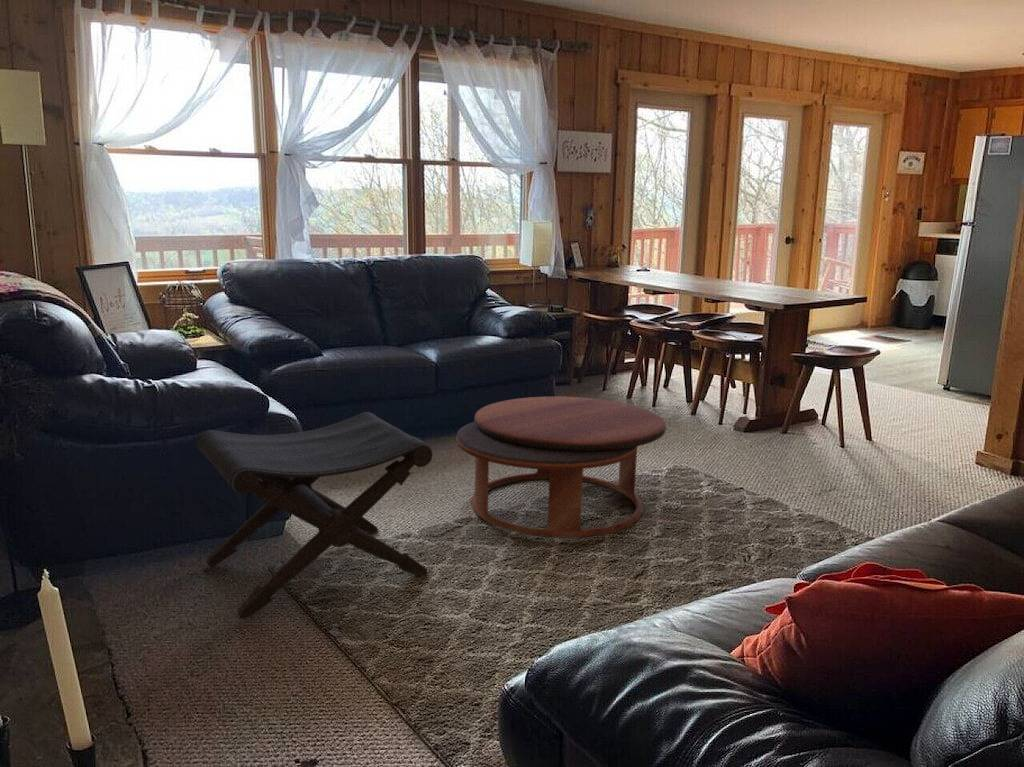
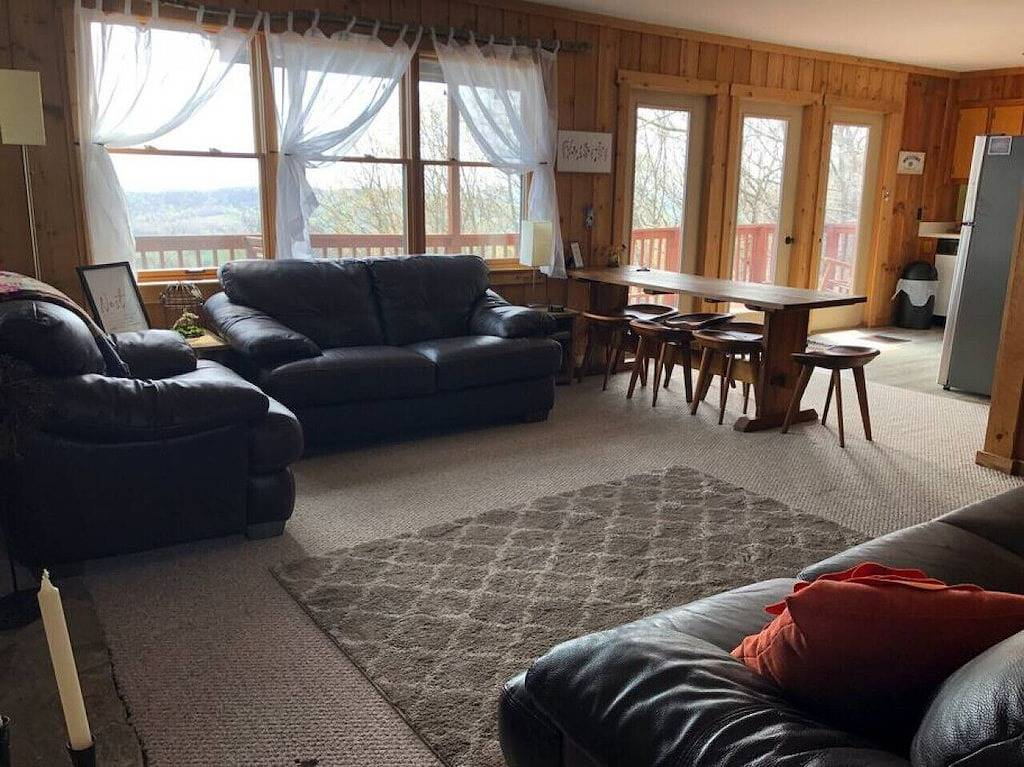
- coffee table [455,396,667,539]
- footstool [195,411,434,620]
